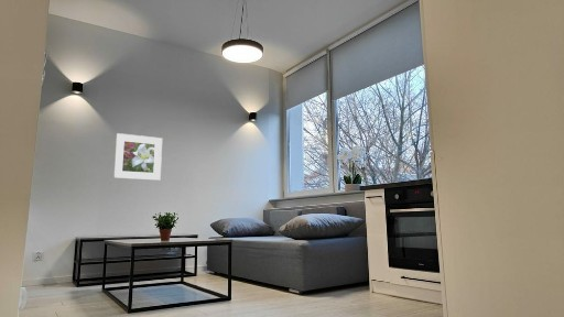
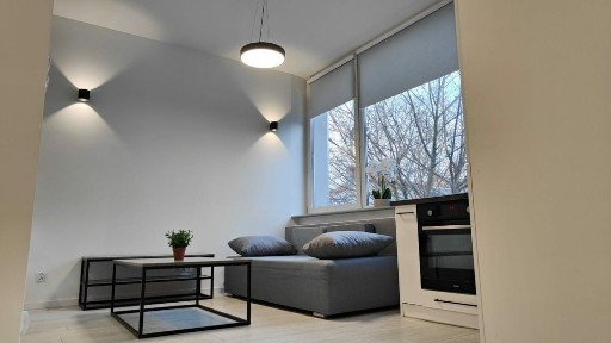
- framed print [112,132,163,182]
